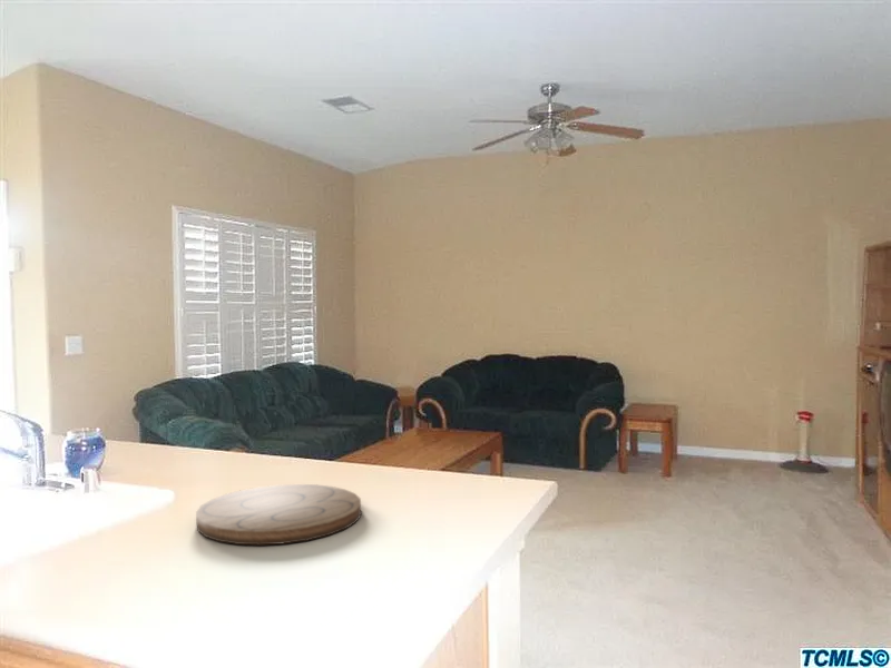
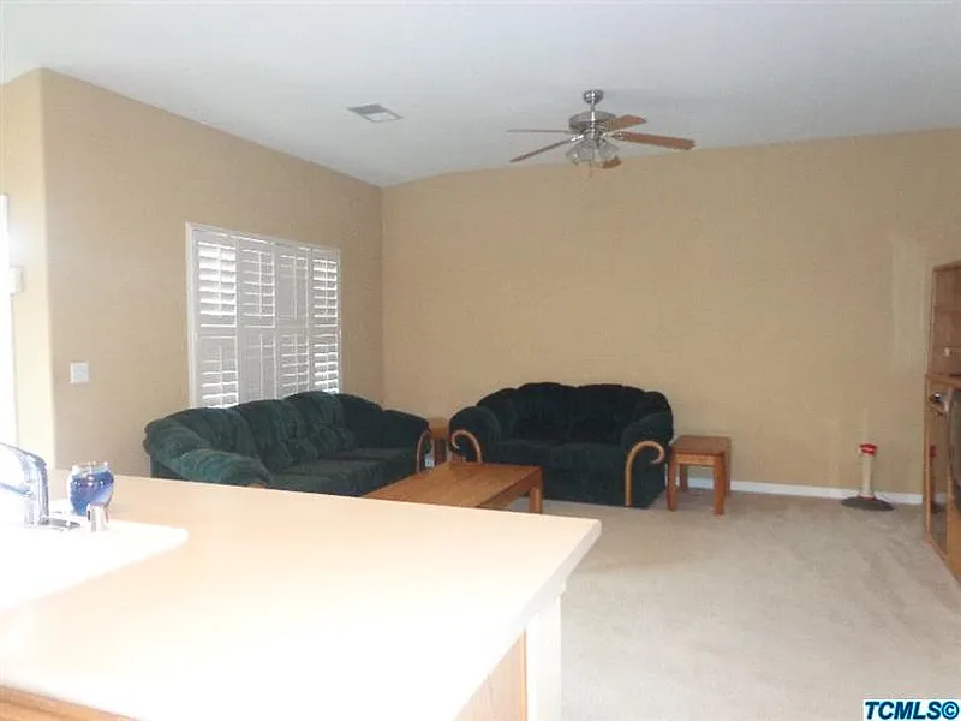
- cutting board [195,483,362,547]
